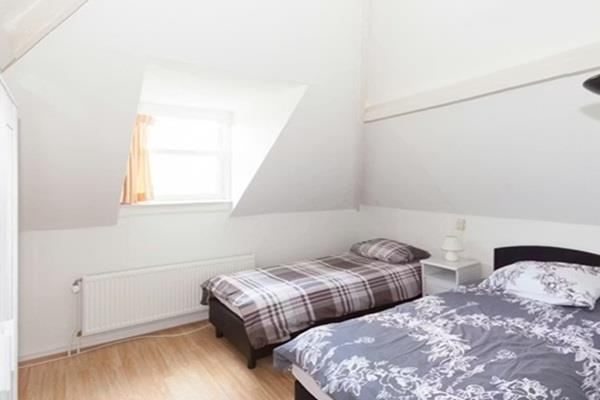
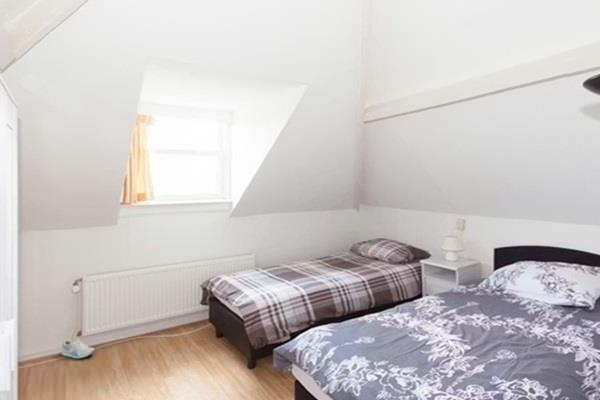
+ sneaker [61,338,95,359]
